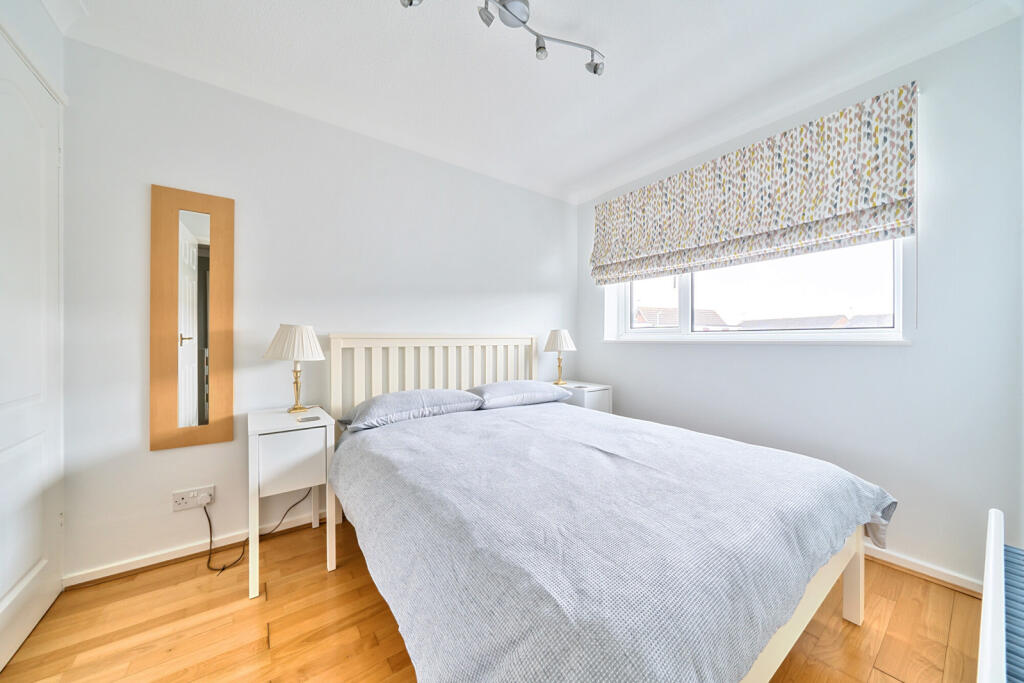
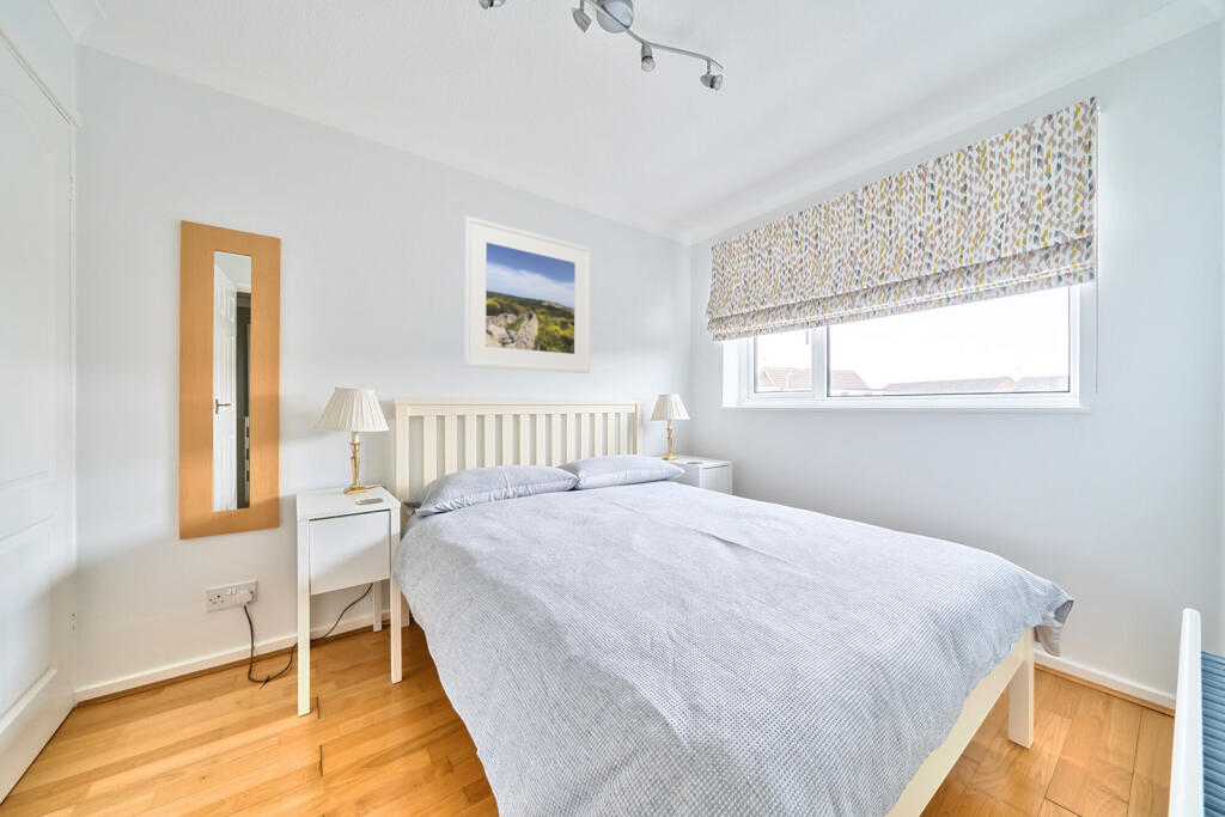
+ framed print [463,215,592,374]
